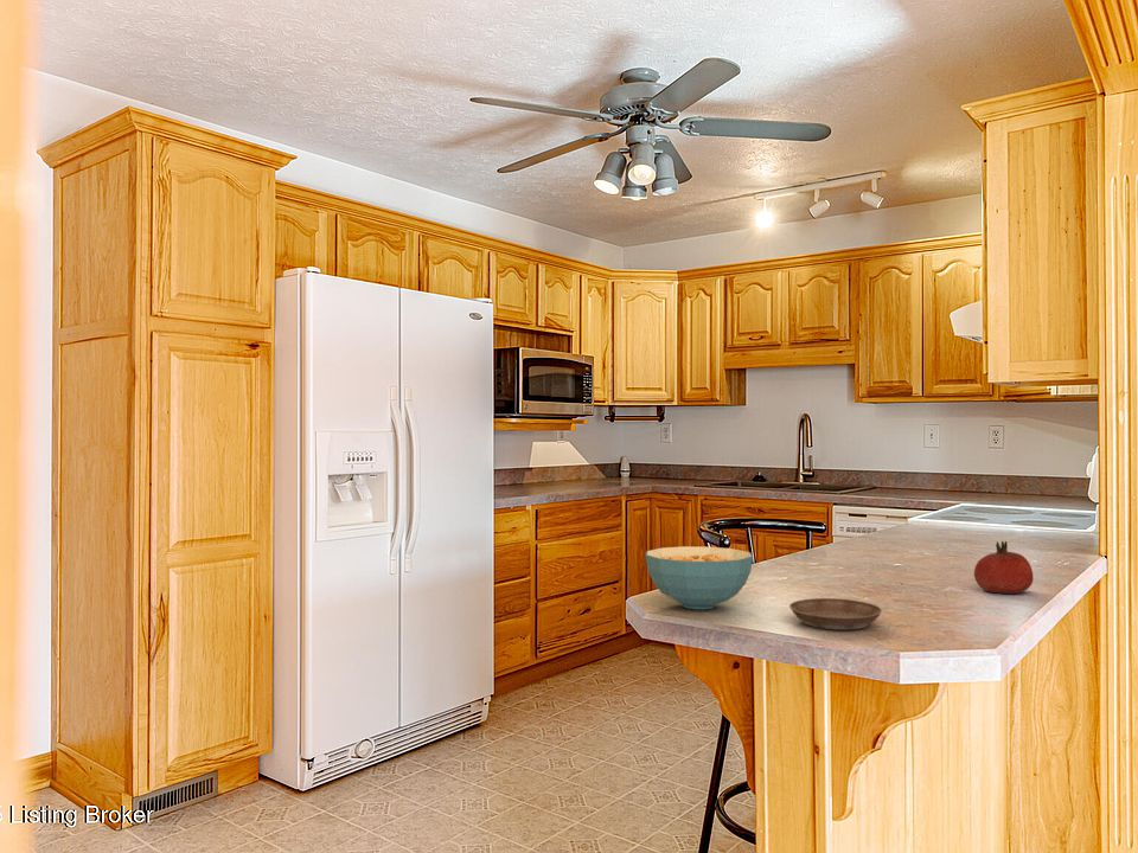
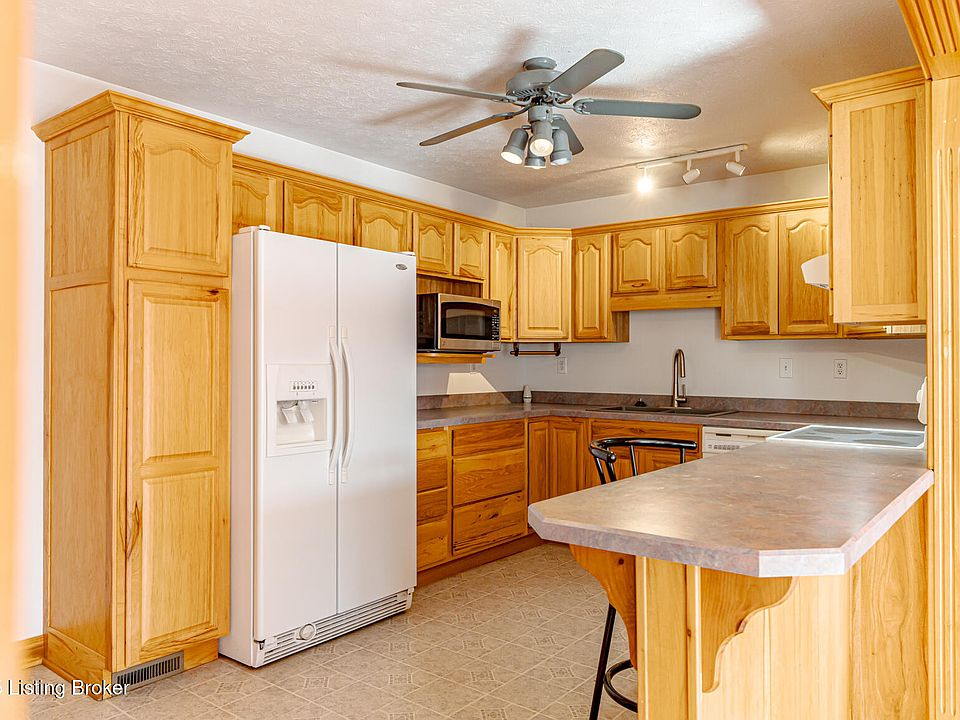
- fruit [973,540,1034,595]
- cereal bowl [645,545,754,610]
- saucer [788,597,883,631]
